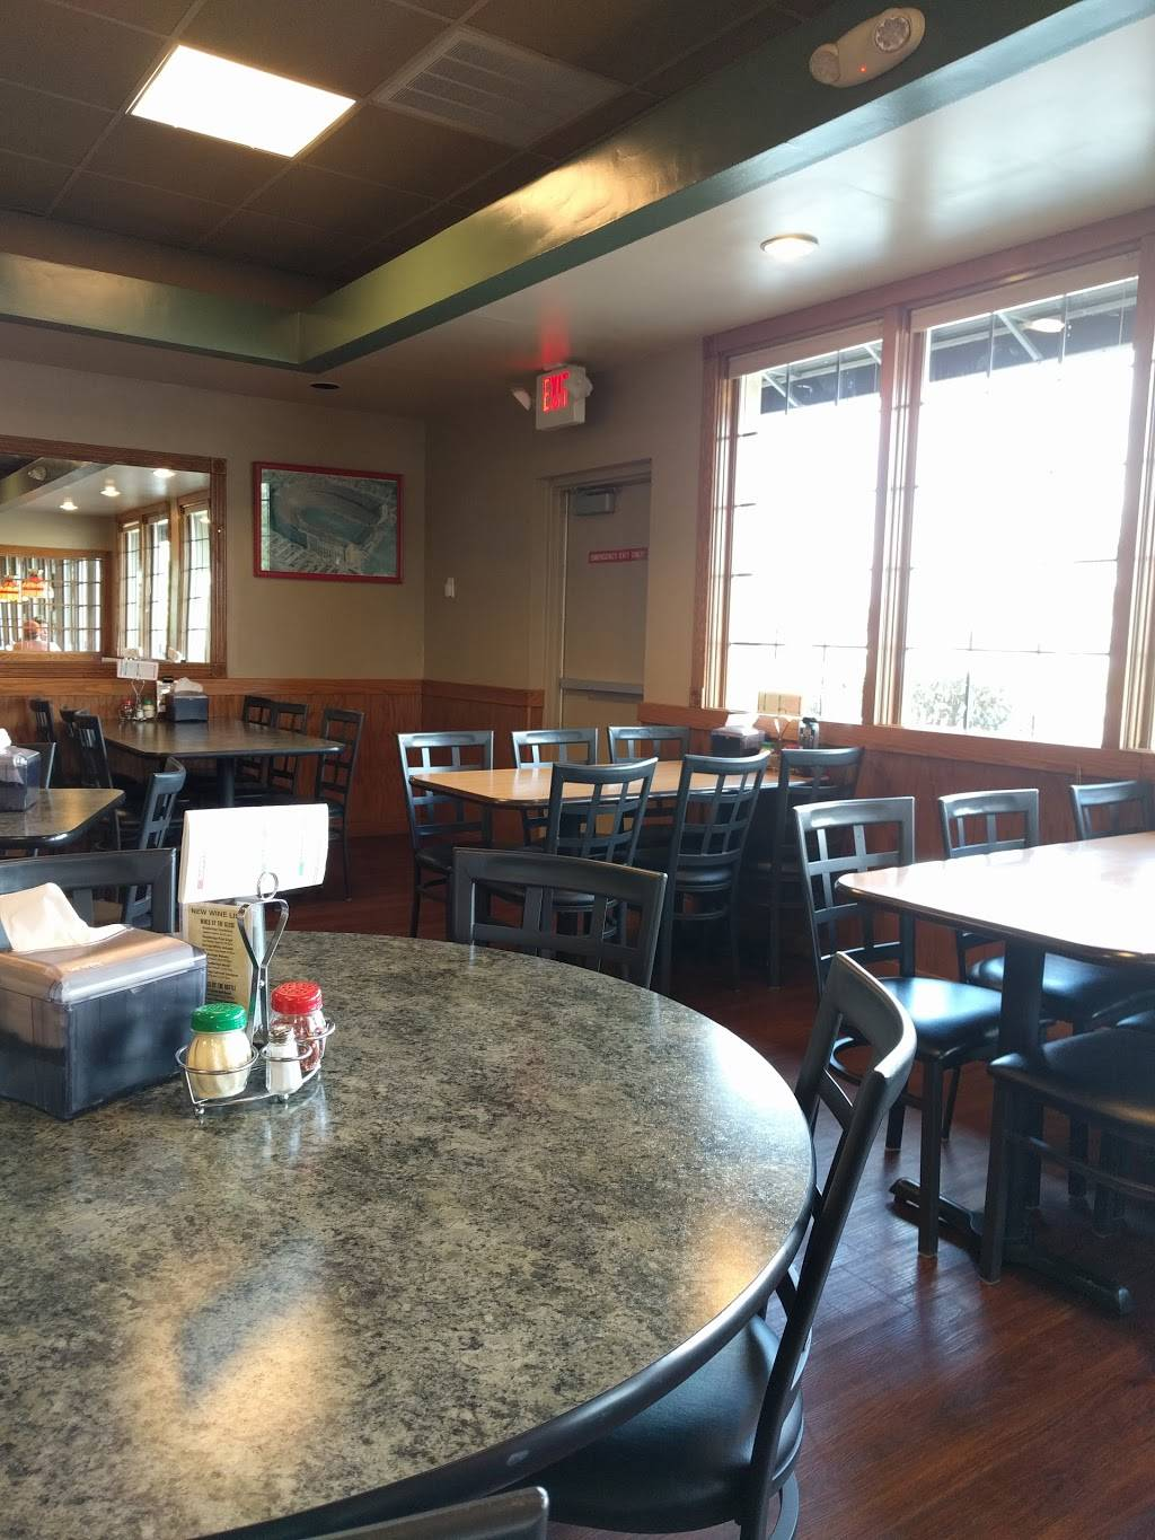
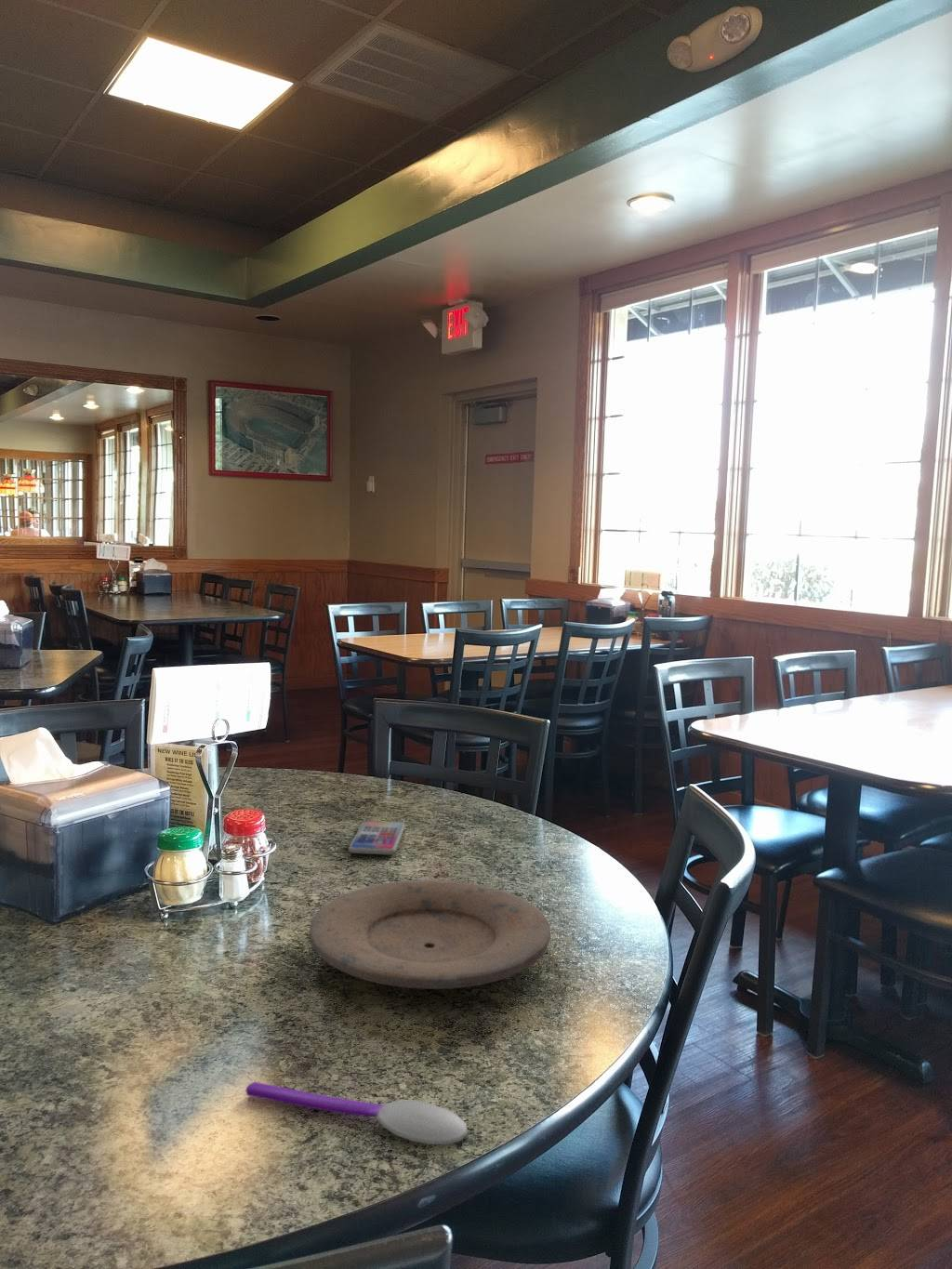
+ smartphone [348,820,406,855]
+ plate [308,879,551,990]
+ spoon [245,1081,469,1145]
